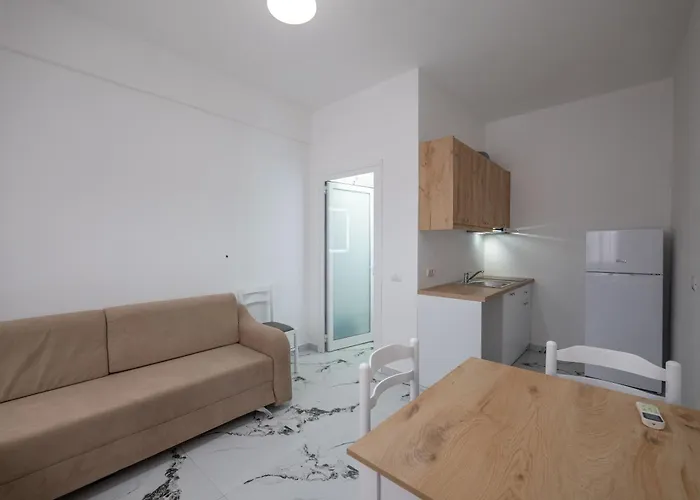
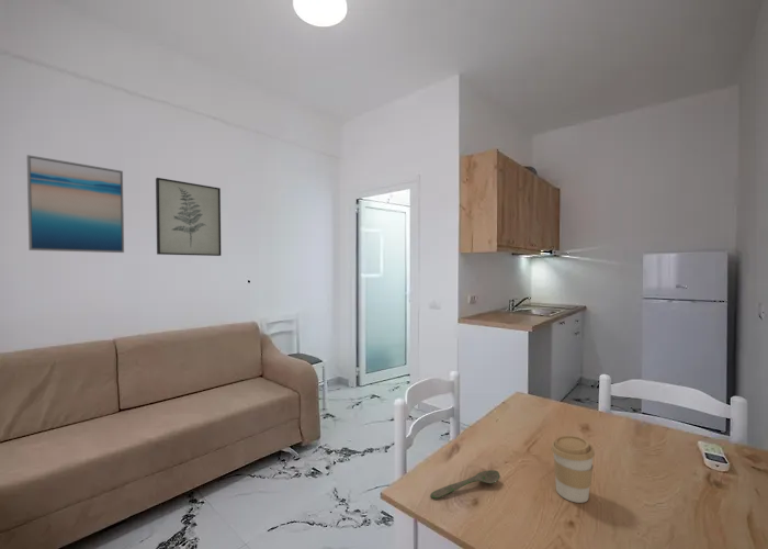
+ wall art [155,177,222,257]
+ wall art [25,154,125,254]
+ coffee cup [551,435,596,504]
+ spoon [429,469,501,500]
